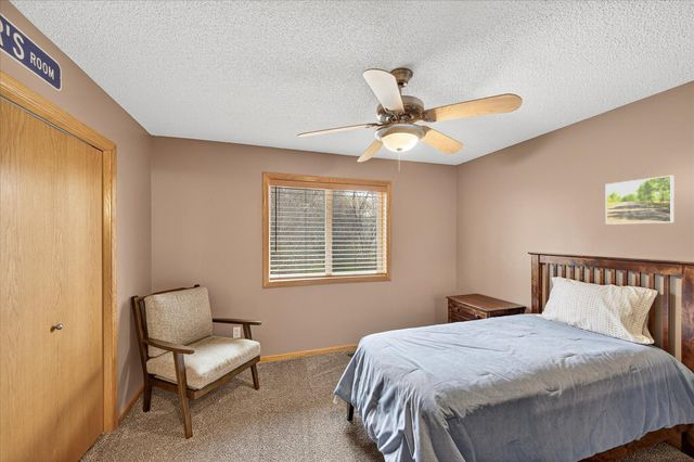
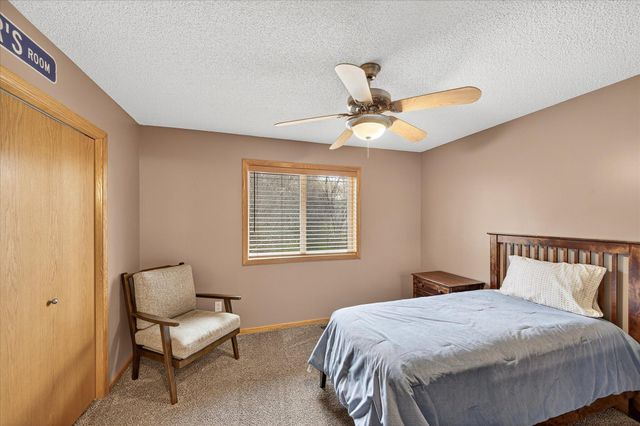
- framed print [605,175,676,226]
